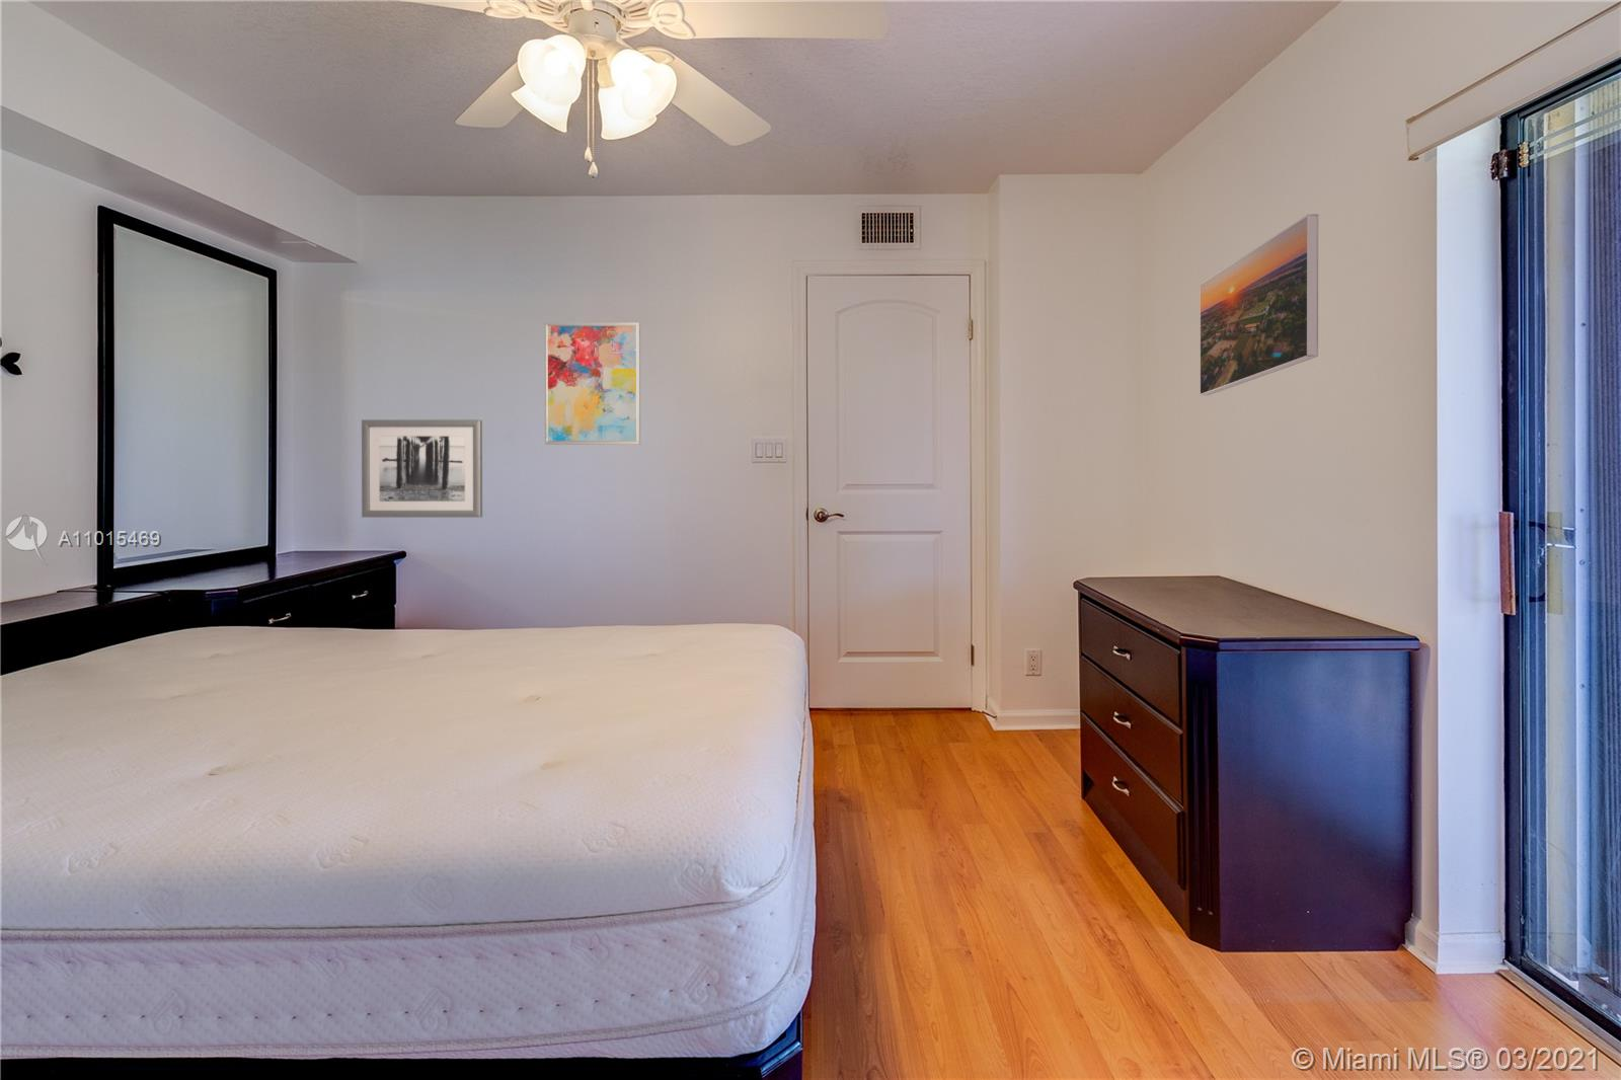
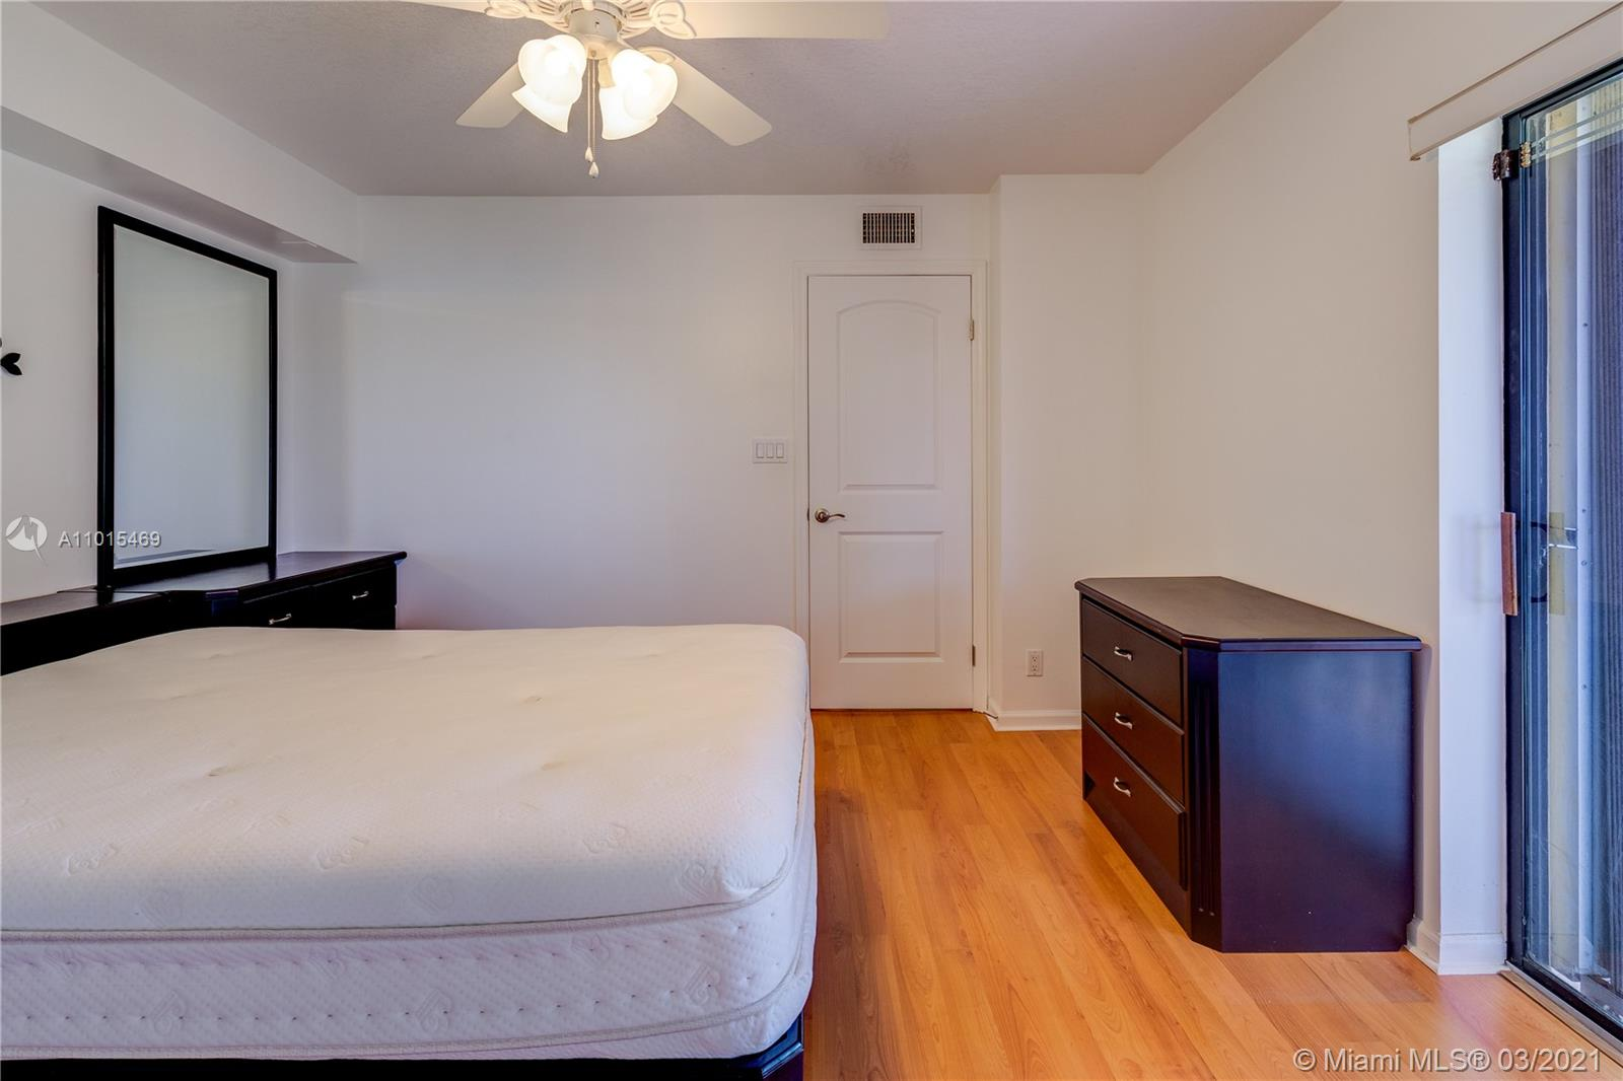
- wall art [544,322,641,446]
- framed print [1198,213,1318,397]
- wall art [360,418,483,518]
